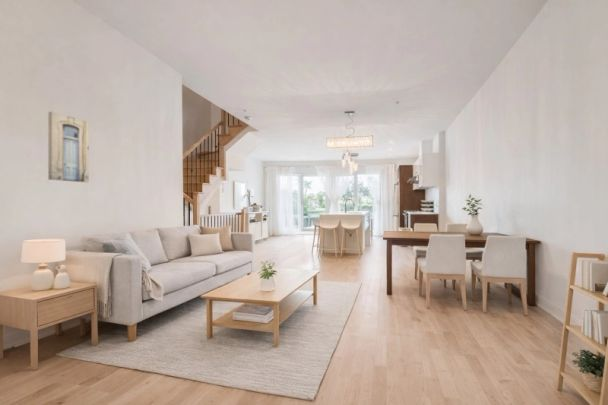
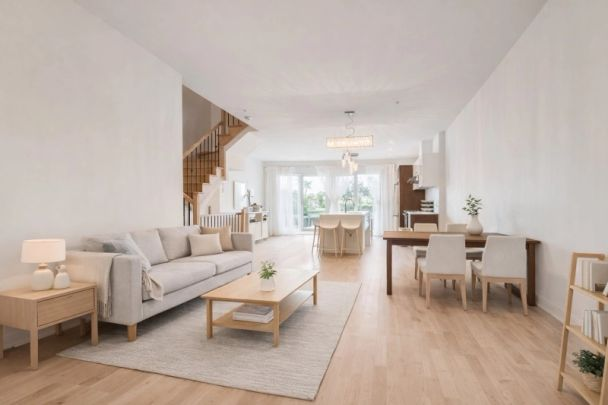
- wall art [47,111,90,183]
